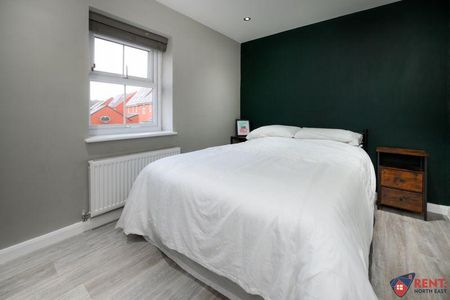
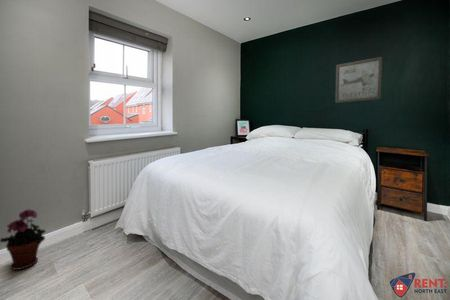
+ wall art [334,56,383,104]
+ potted plant [0,208,47,271]
